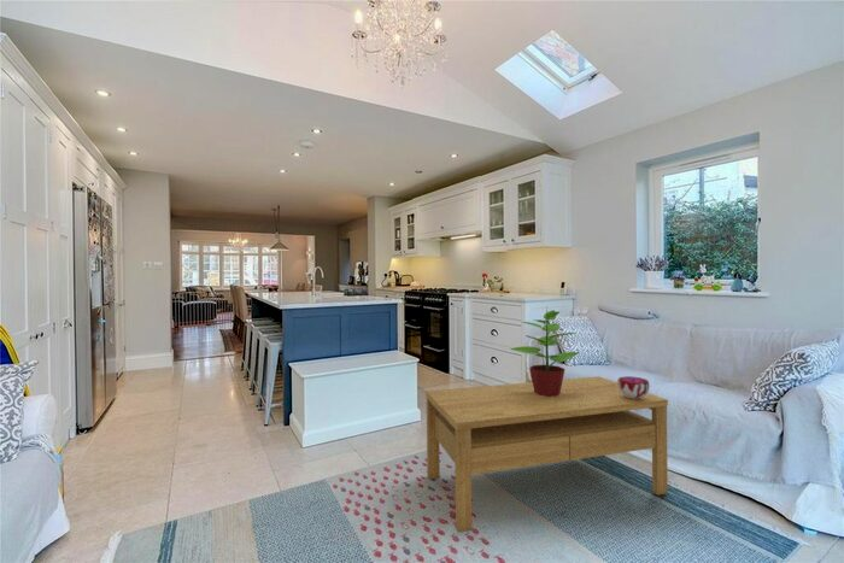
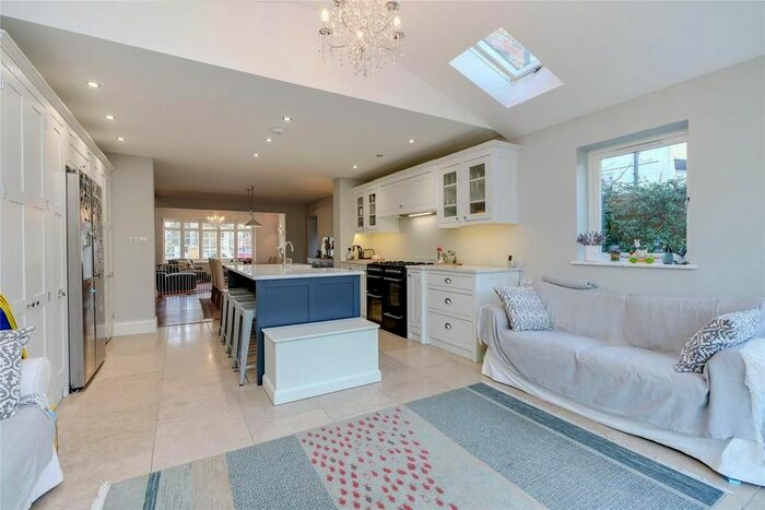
- potted plant [509,306,581,397]
- coffee table [424,375,669,534]
- decorative bowl [616,375,651,399]
